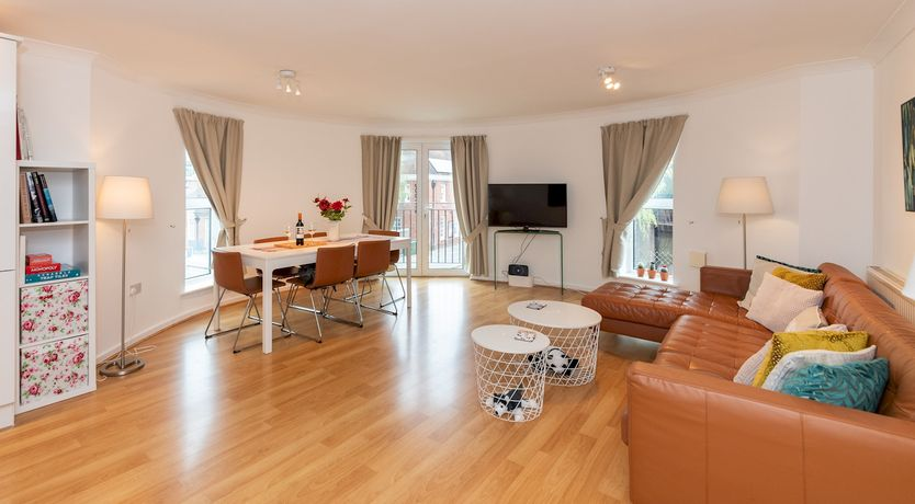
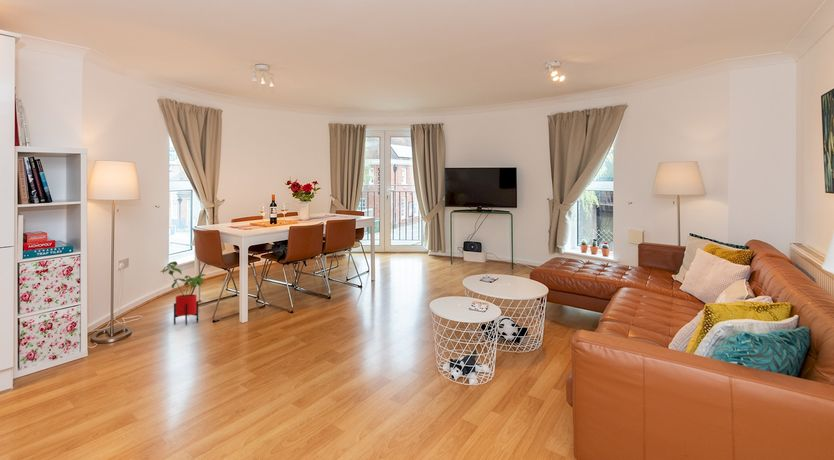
+ house plant [160,260,206,326]
